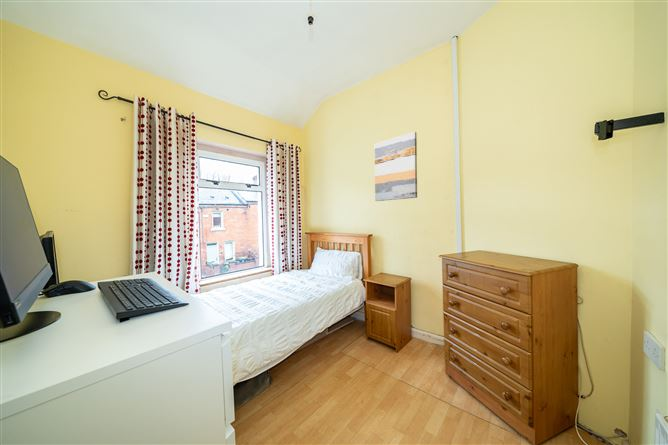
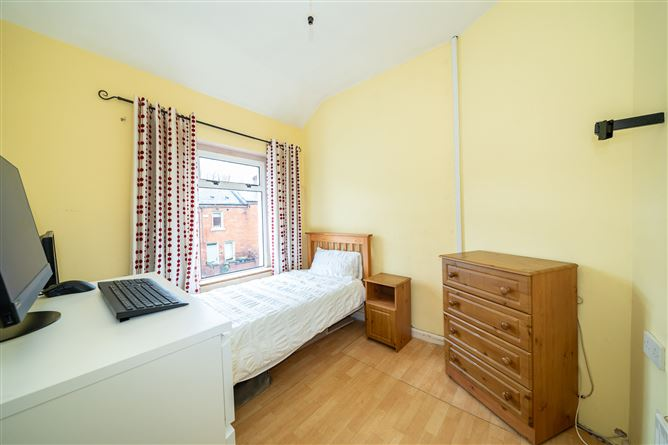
- wall art [374,131,418,202]
